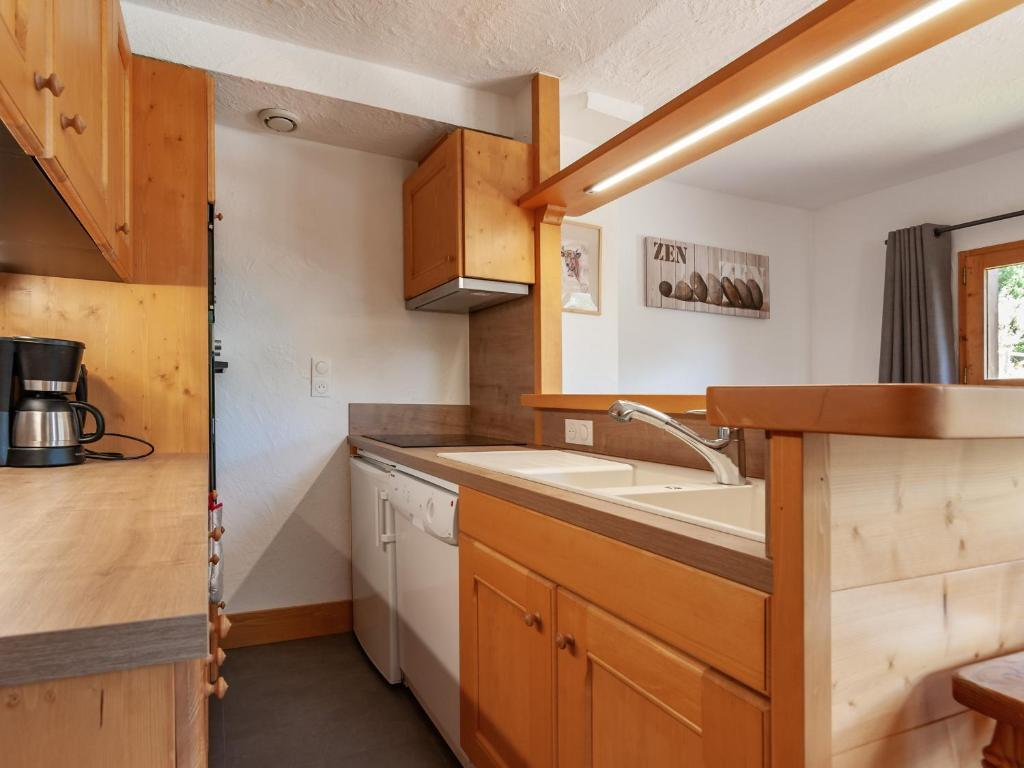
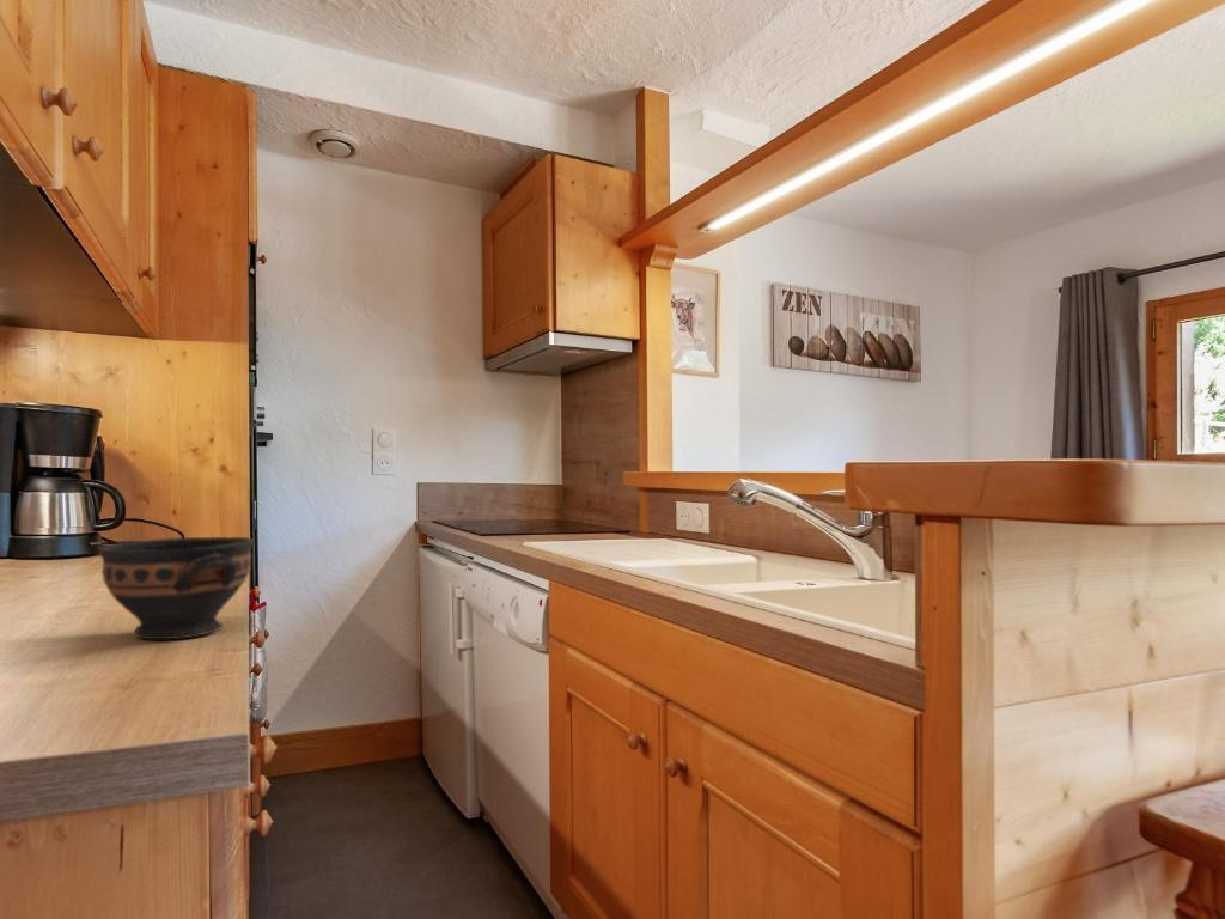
+ bowl [98,536,255,640]
